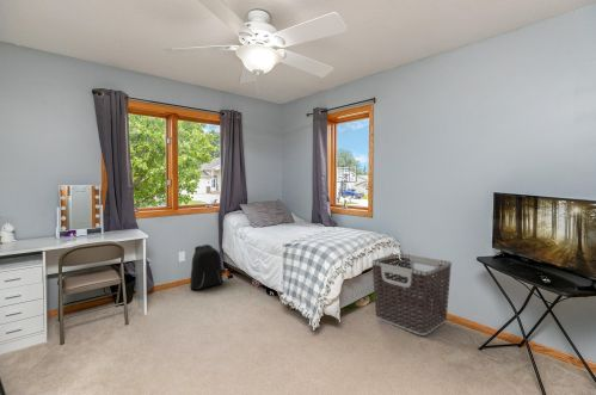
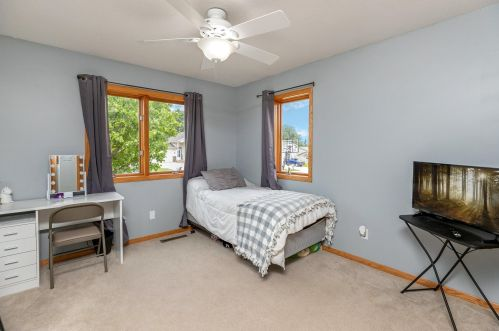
- backpack [189,243,223,291]
- clothes hamper [371,252,453,337]
